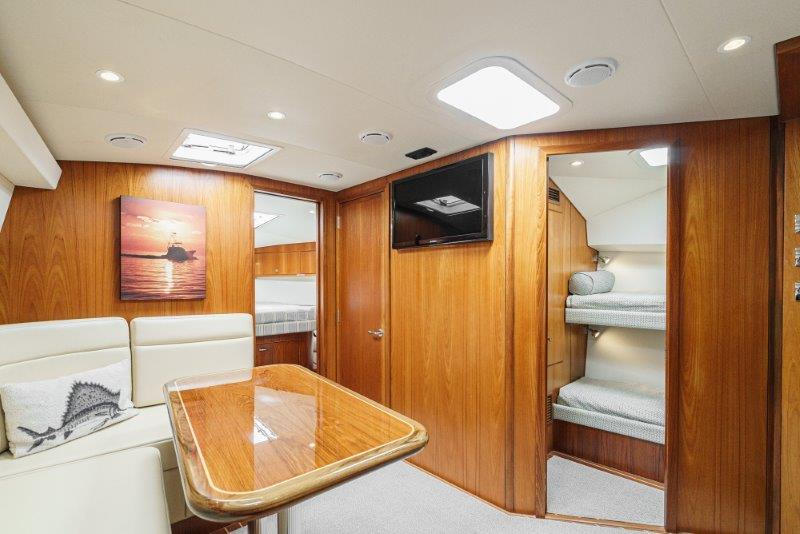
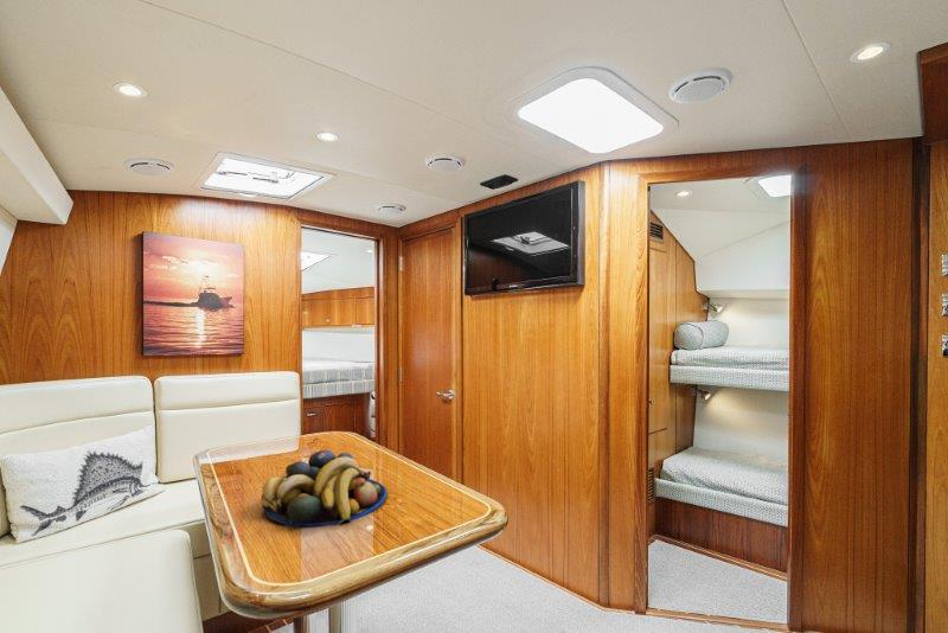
+ fruit bowl [260,449,387,530]
